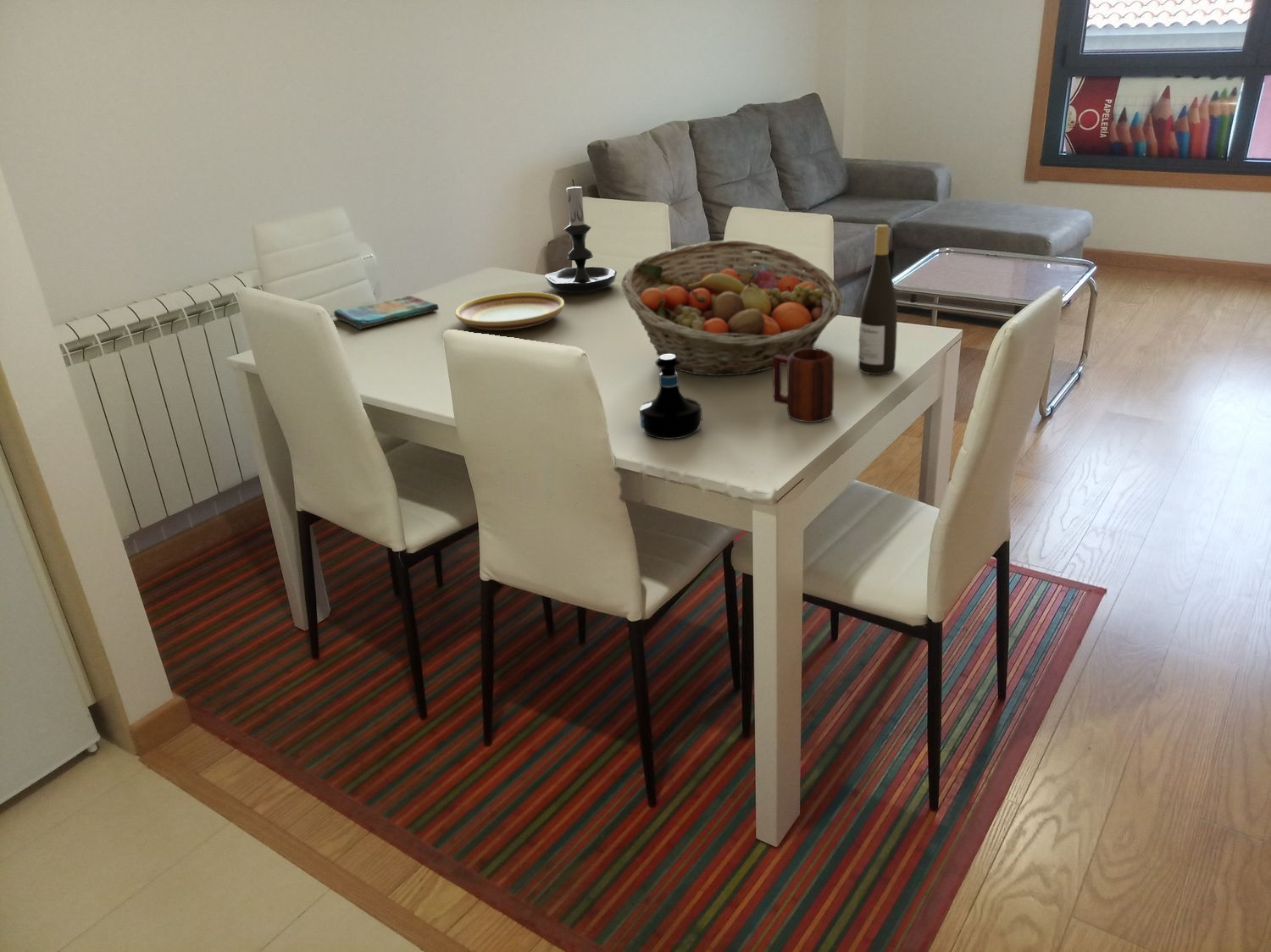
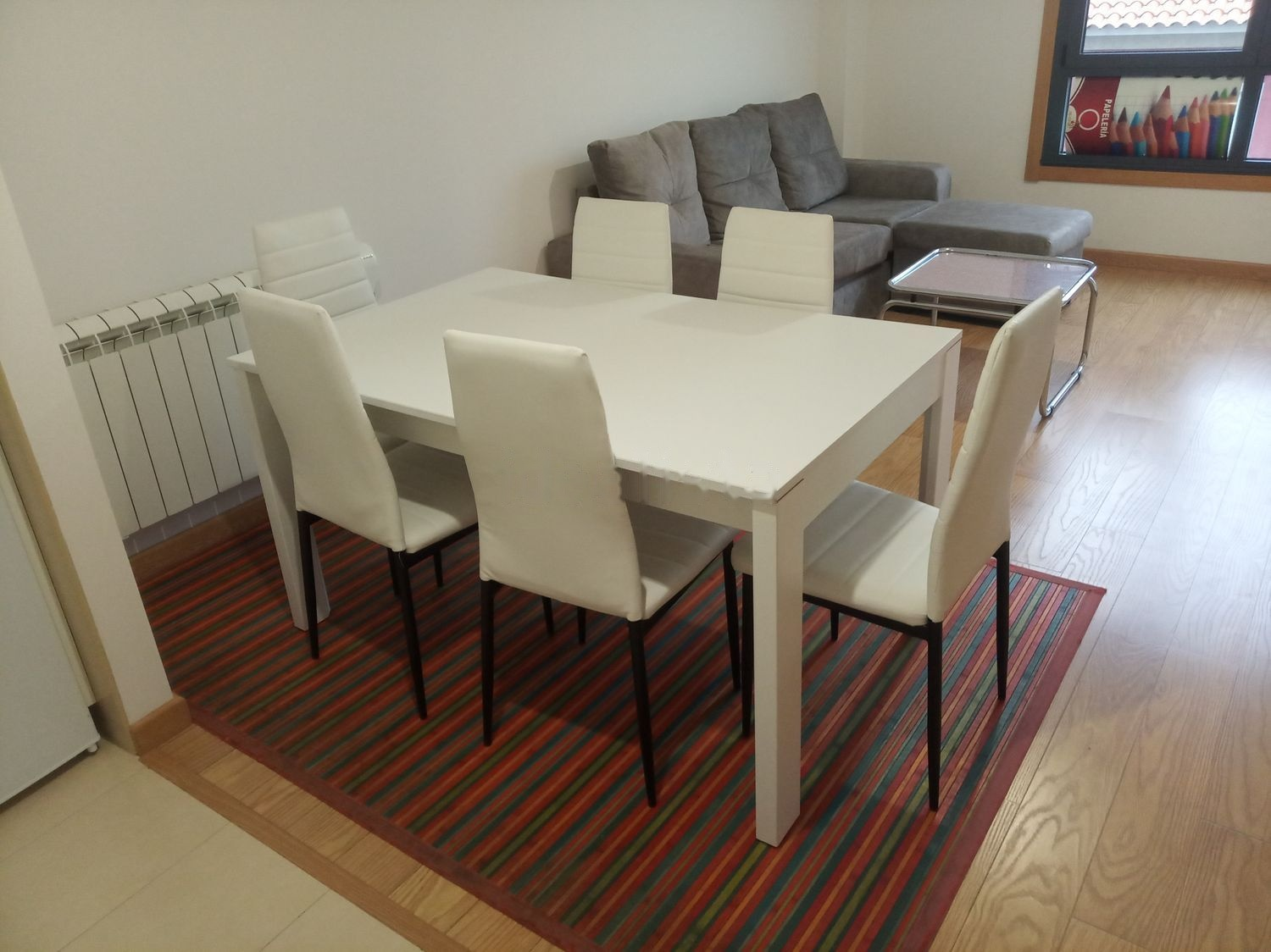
- tequila bottle [639,355,703,440]
- wine bottle [858,224,898,375]
- plate [454,291,565,331]
- candle holder [544,179,618,294]
- mug [772,348,835,423]
- dish towel [333,294,440,330]
- fruit basket [620,240,844,376]
